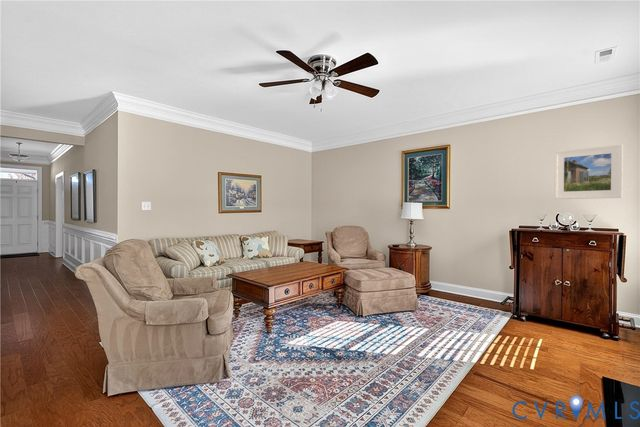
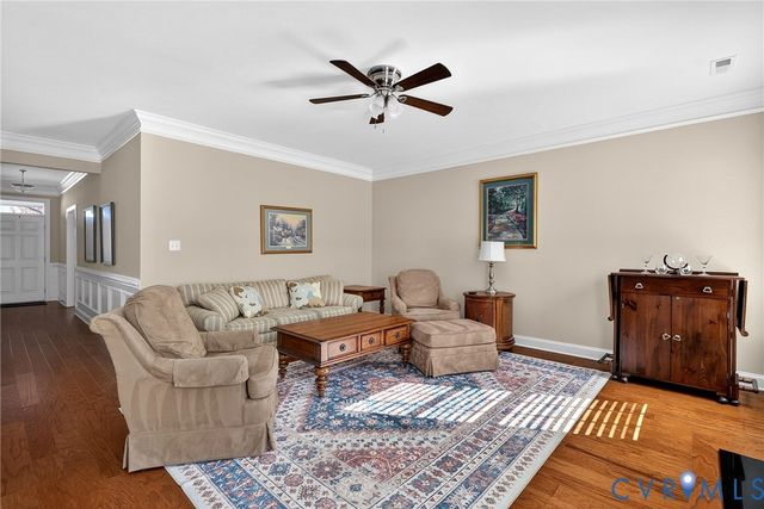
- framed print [553,143,624,200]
